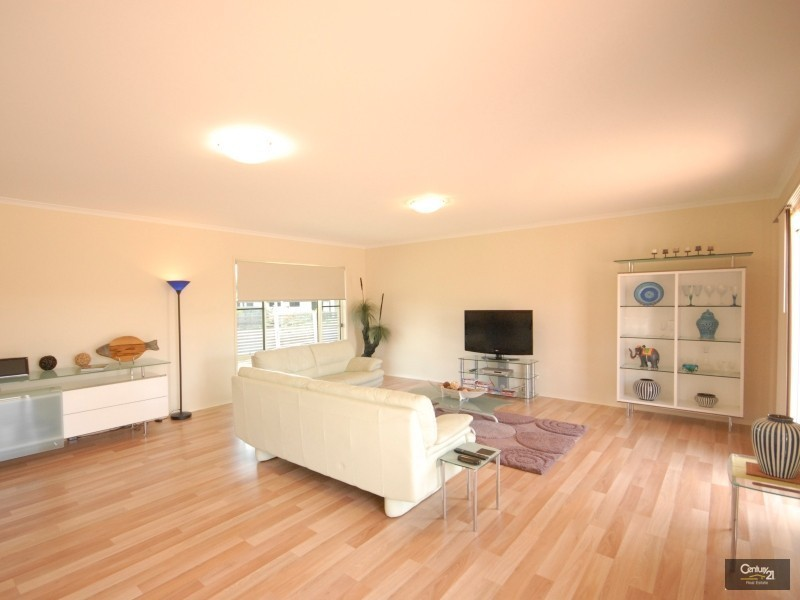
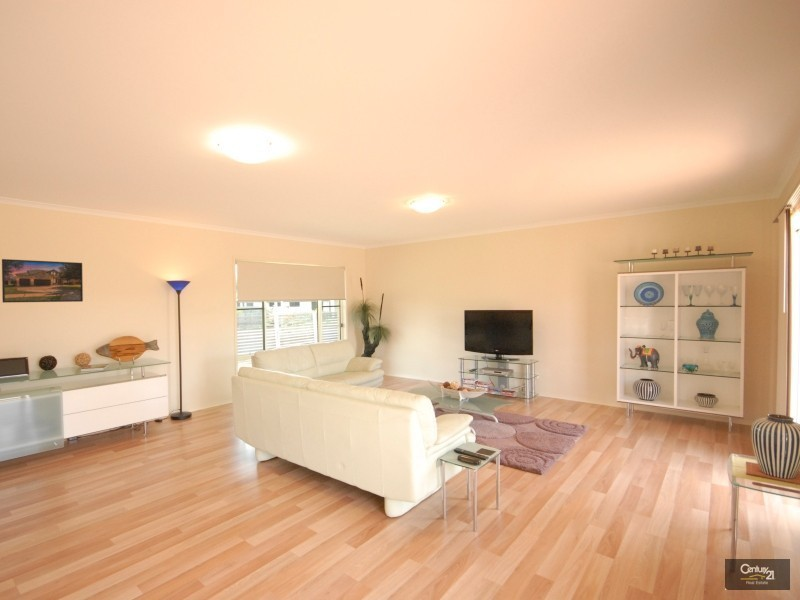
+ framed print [1,258,84,304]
